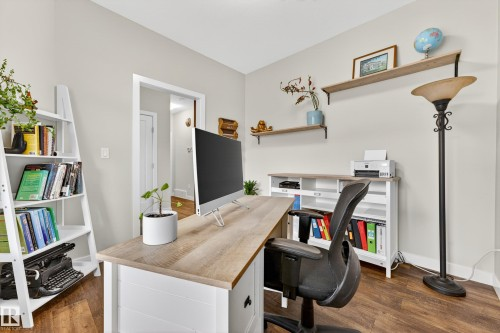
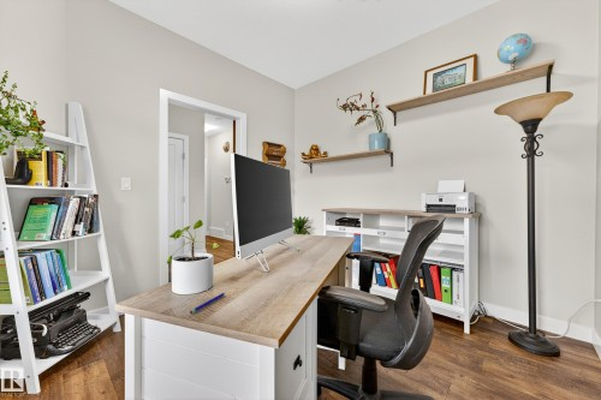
+ pen [189,292,226,315]
